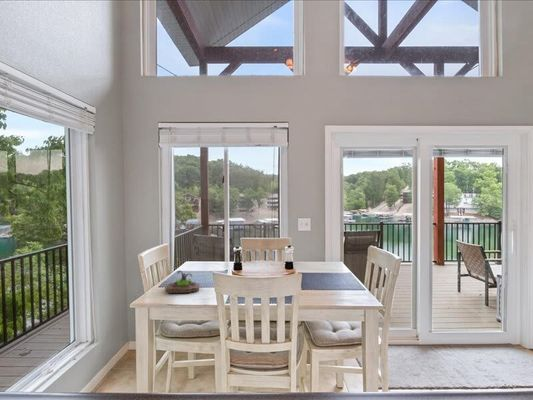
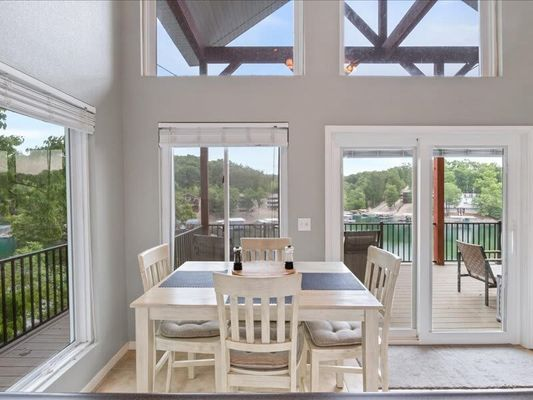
- succulent planter [164,270,200,294]
